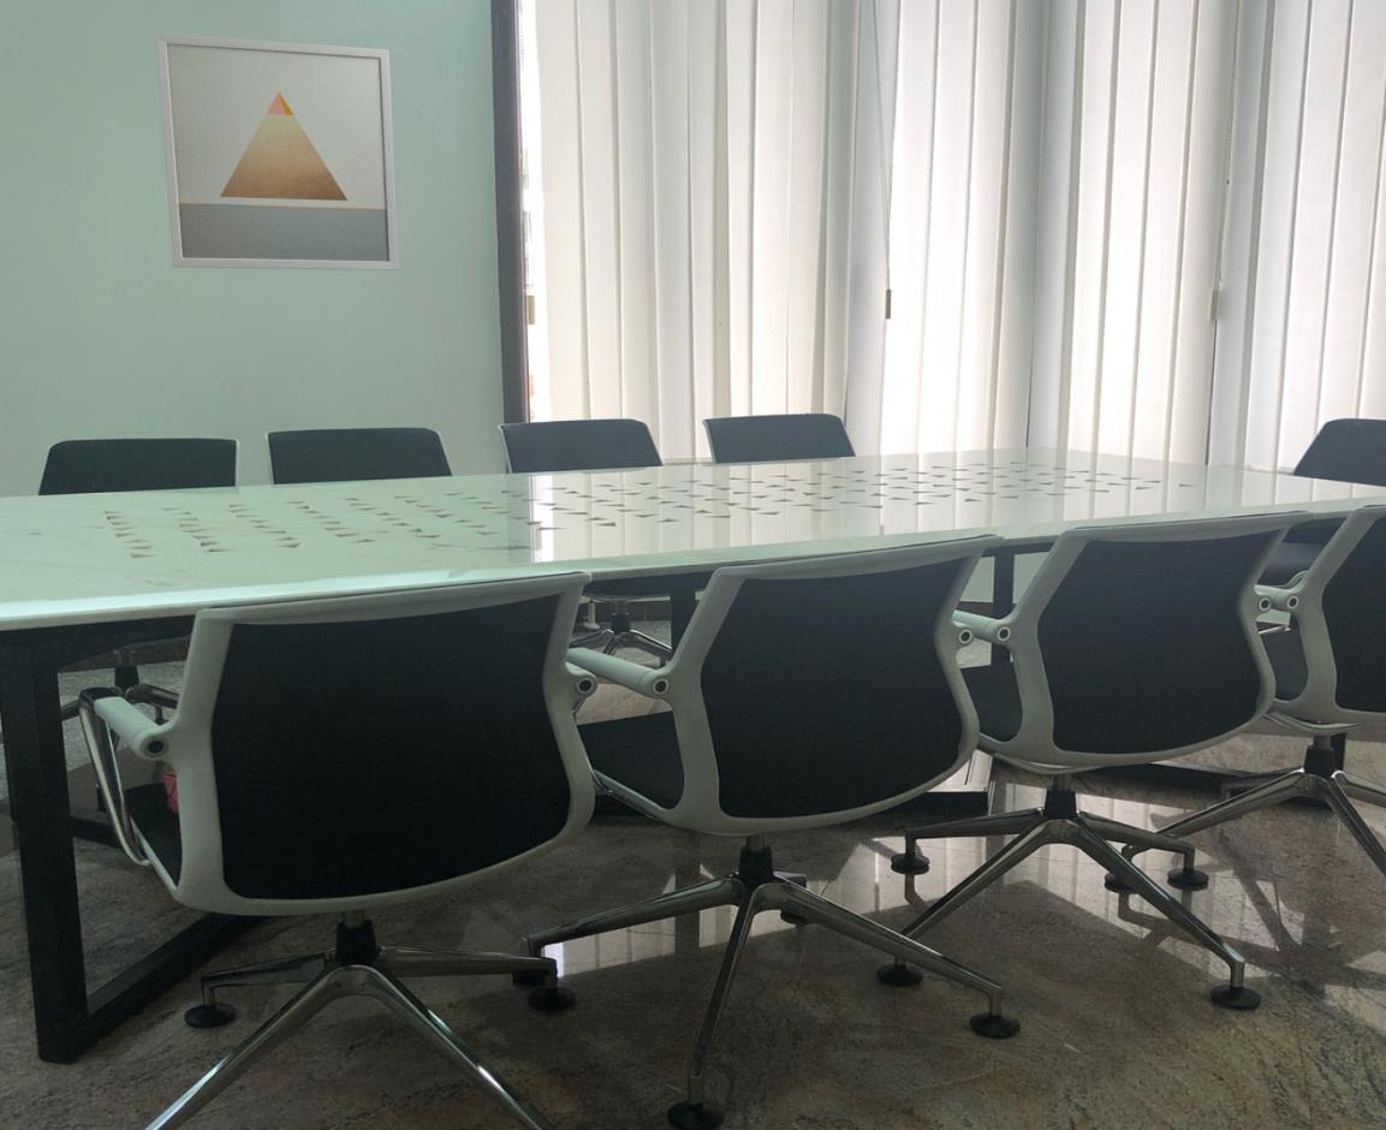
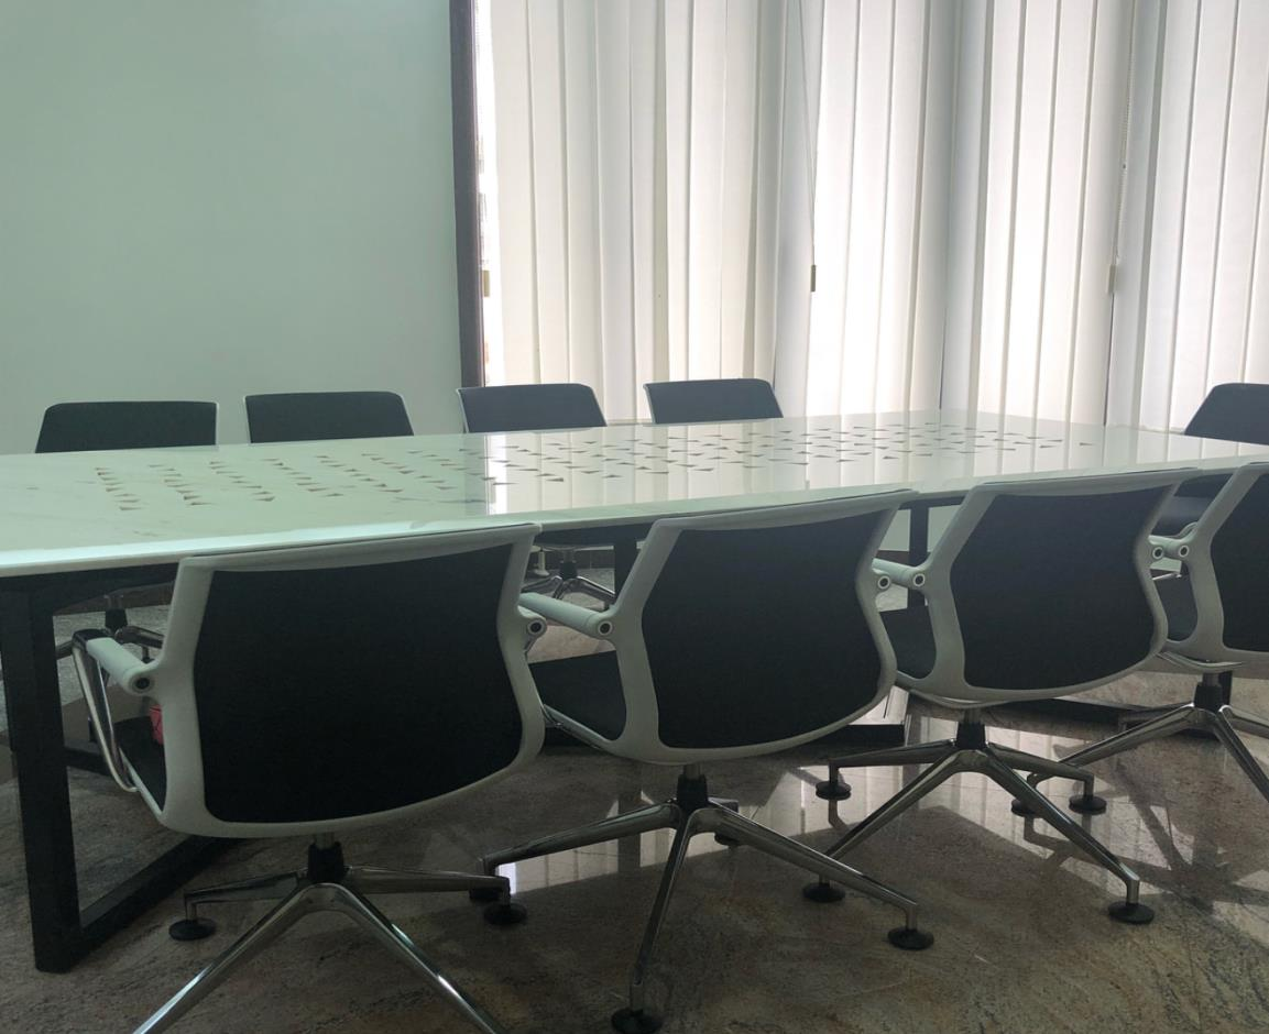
- wall art [154,32,399,272]
